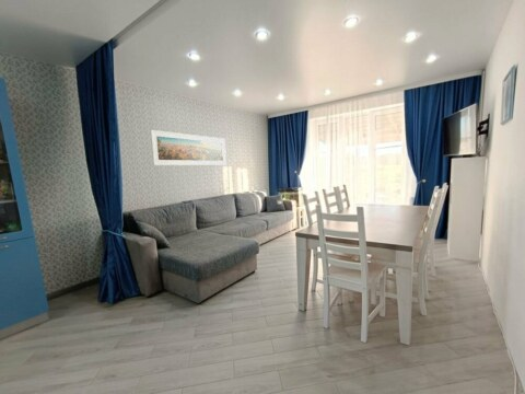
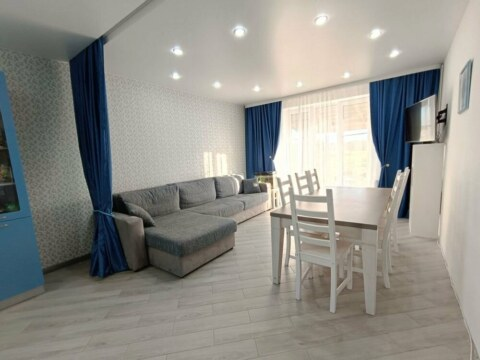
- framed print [150,129,228,166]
